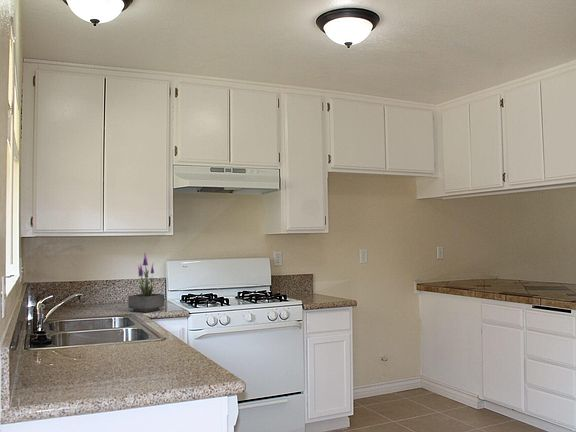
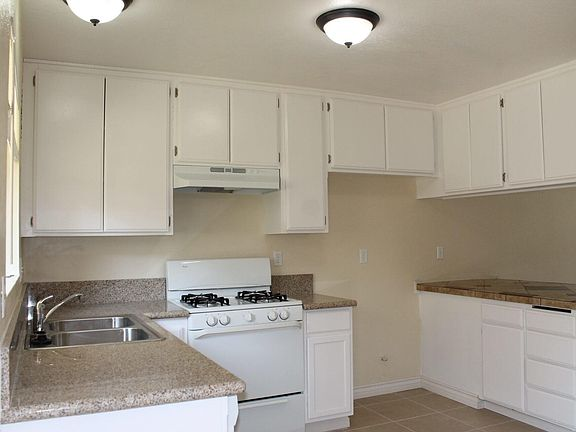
- potted plant [127,251,165,313]
